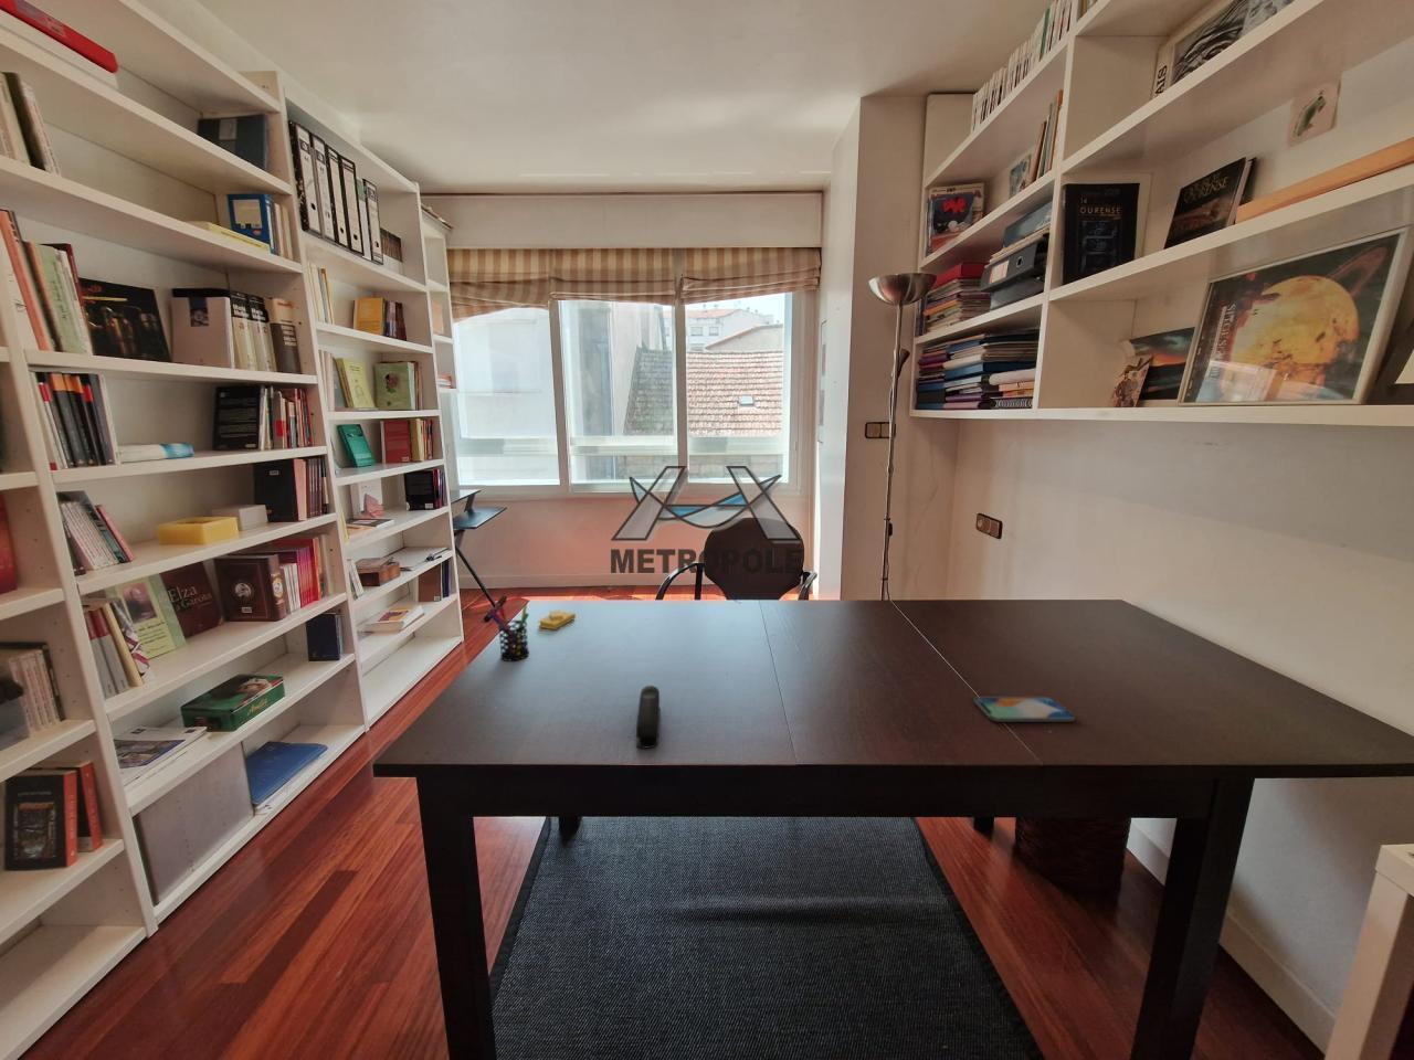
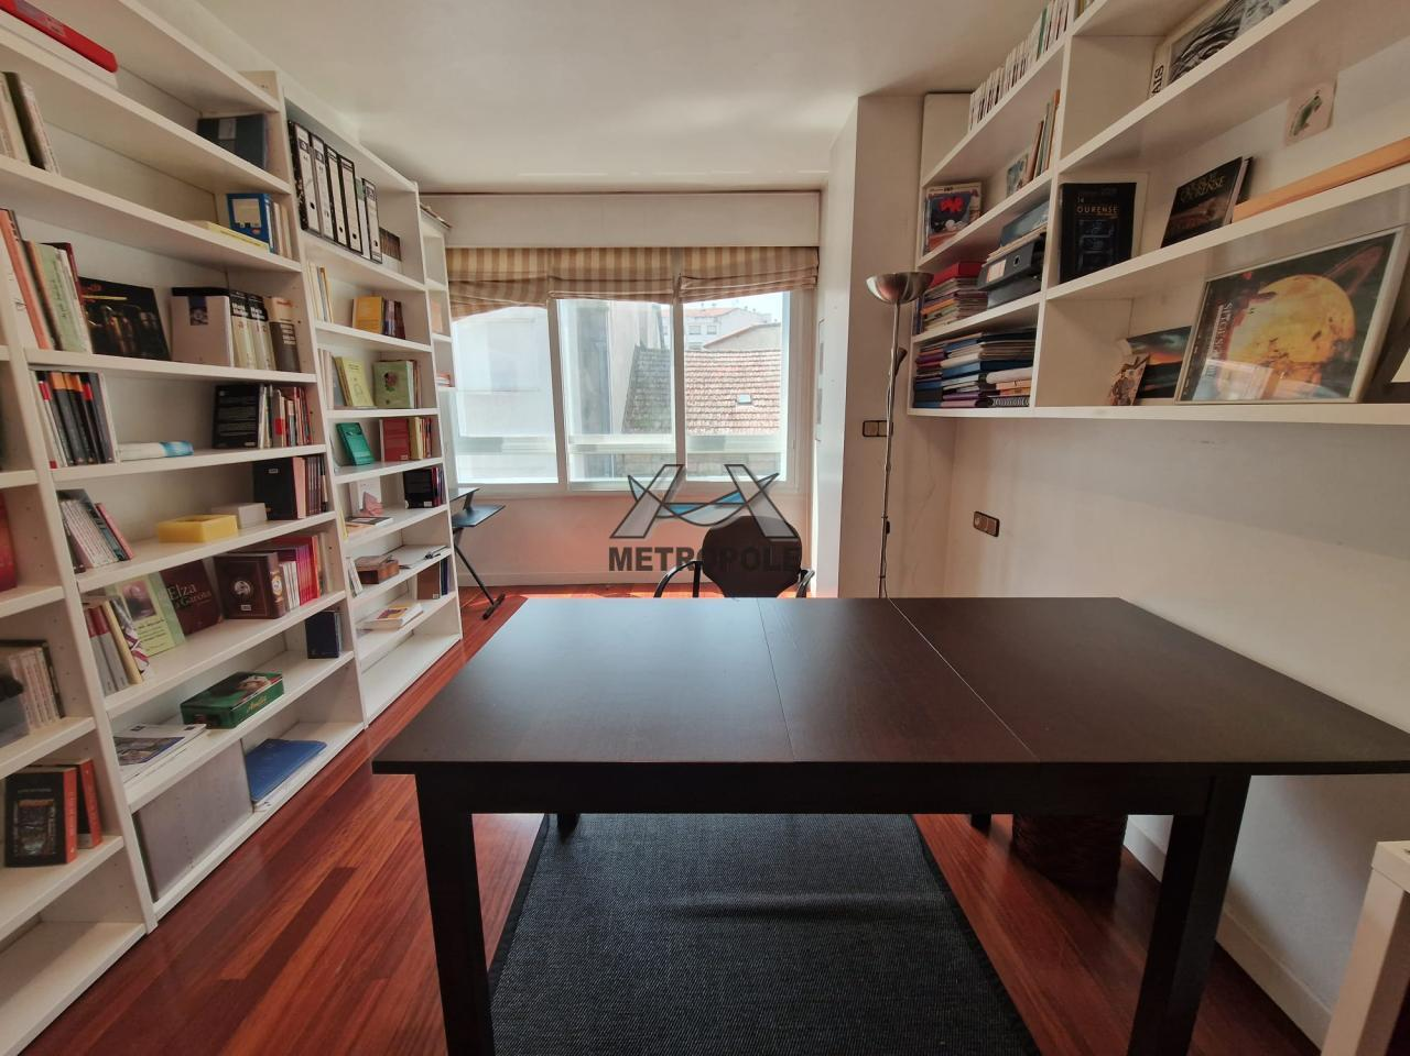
- smartphone [972,696,1076,724]
- stapler [636,685,661,748]
- sticky notes [537,609,577,630]
- pen holder [489,601,530,662]
